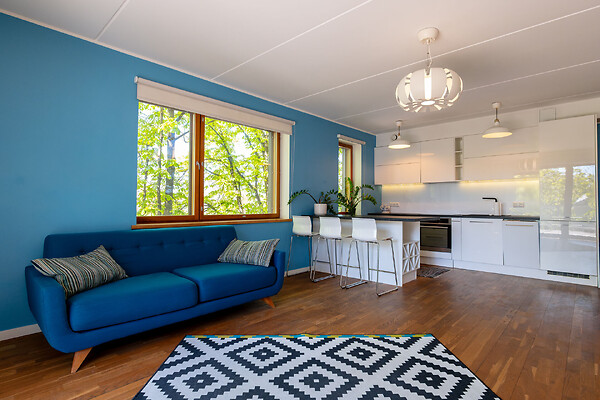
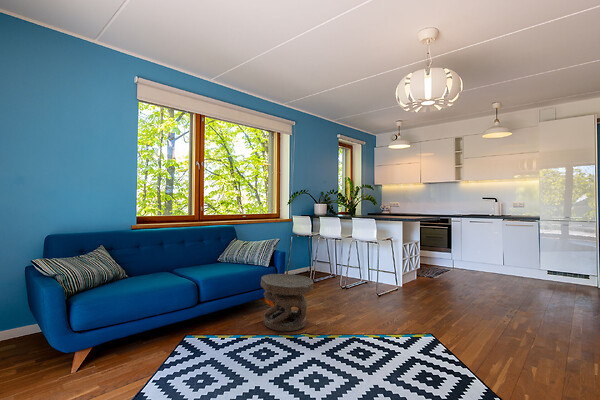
+ carved stool [260,273,314,332]
